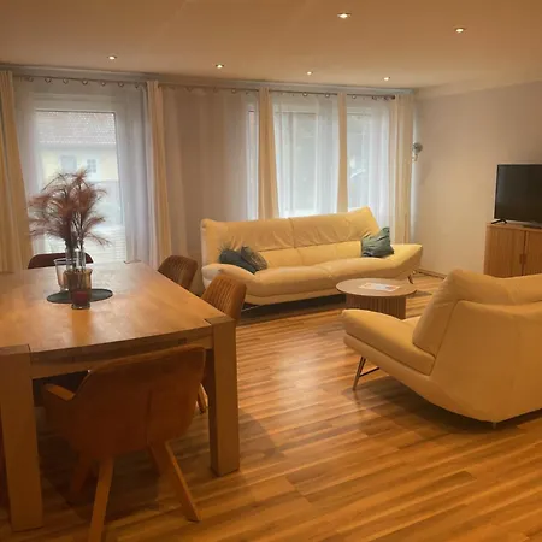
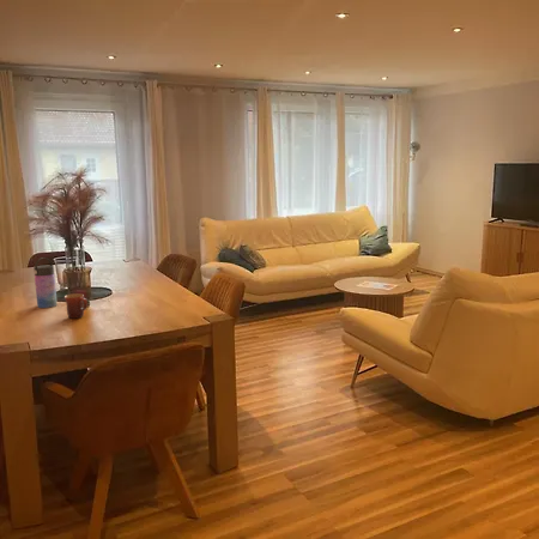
+ mug [63,292,89,320]
+ water bottle [32,256,59,309]
